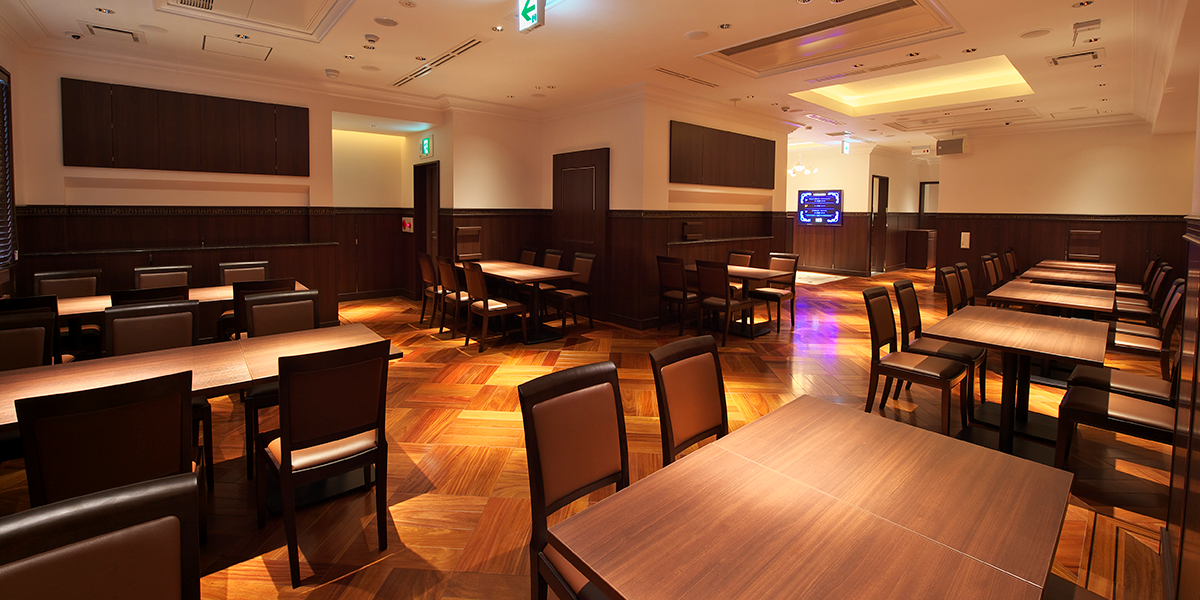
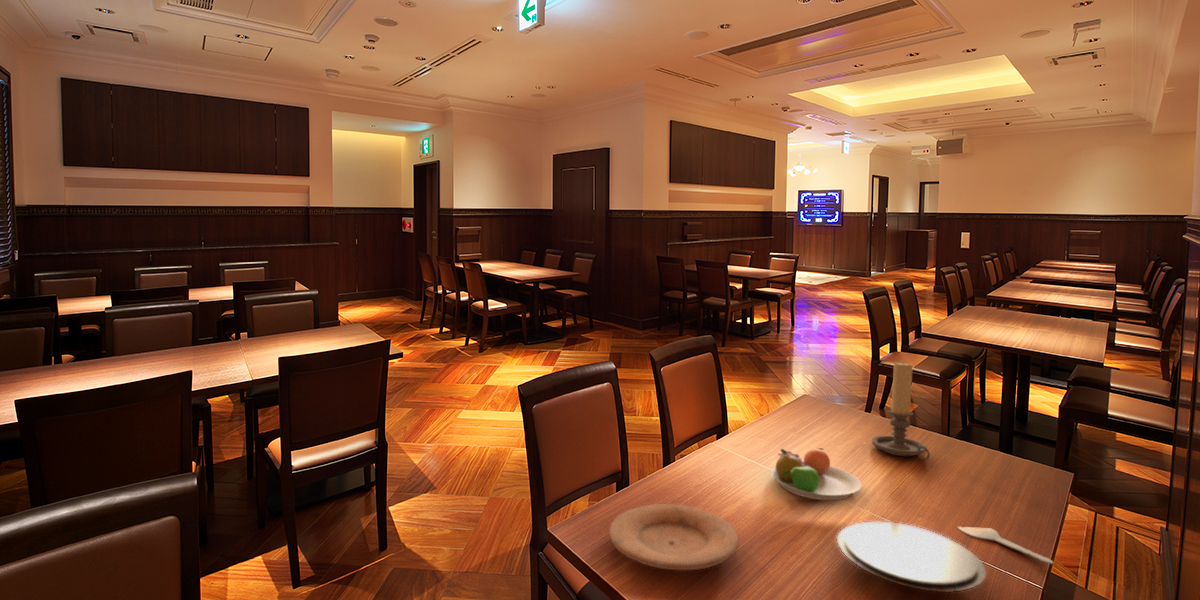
+ candle holder [871,360,931,462]
+ plate [836,521,987,593]
+ plate [608,503,739,572]
+ key [957,526,1055,565]
+ fruit bowl [770,447,863,501]
